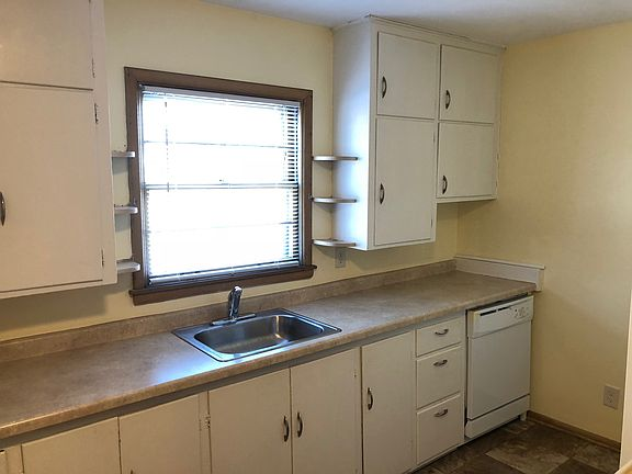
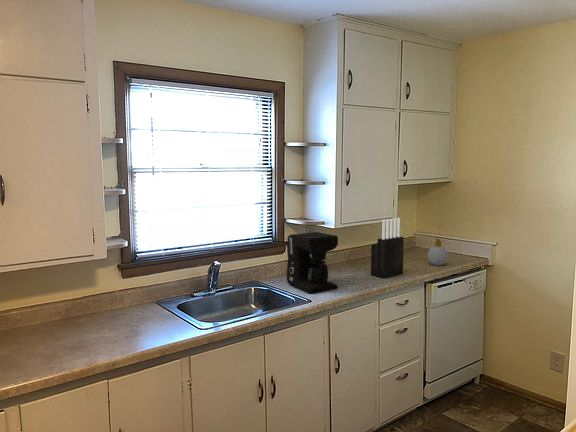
+ soap bottle [427,238,449,266]
+ knife block [370,217,405,279]
+ coffee maker [286,231,339,294]
